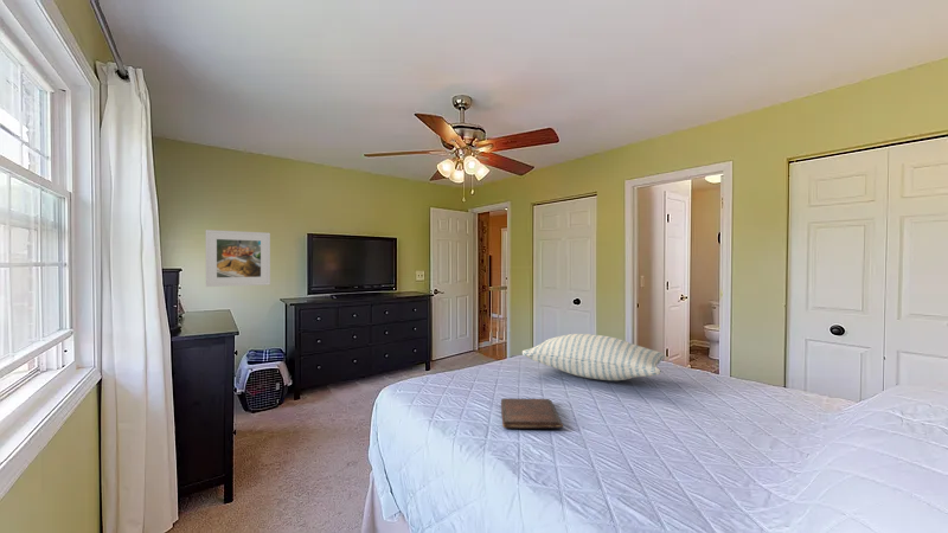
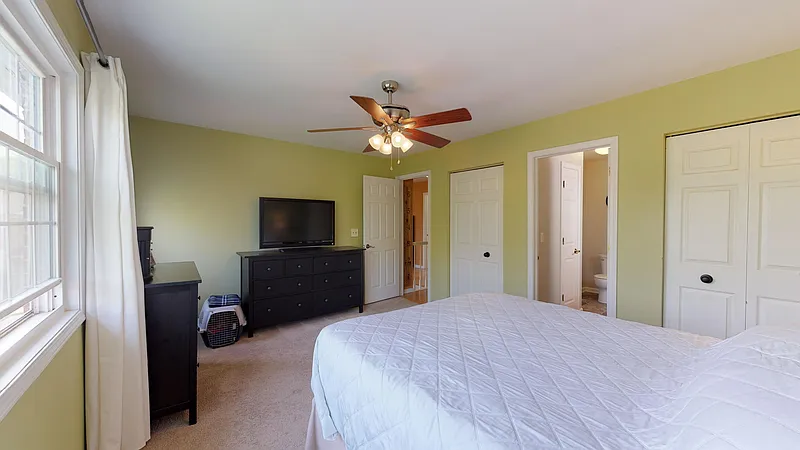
- pillow [521,333,666,381]
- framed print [205,229,271,288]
- book [500,397,564,430]
